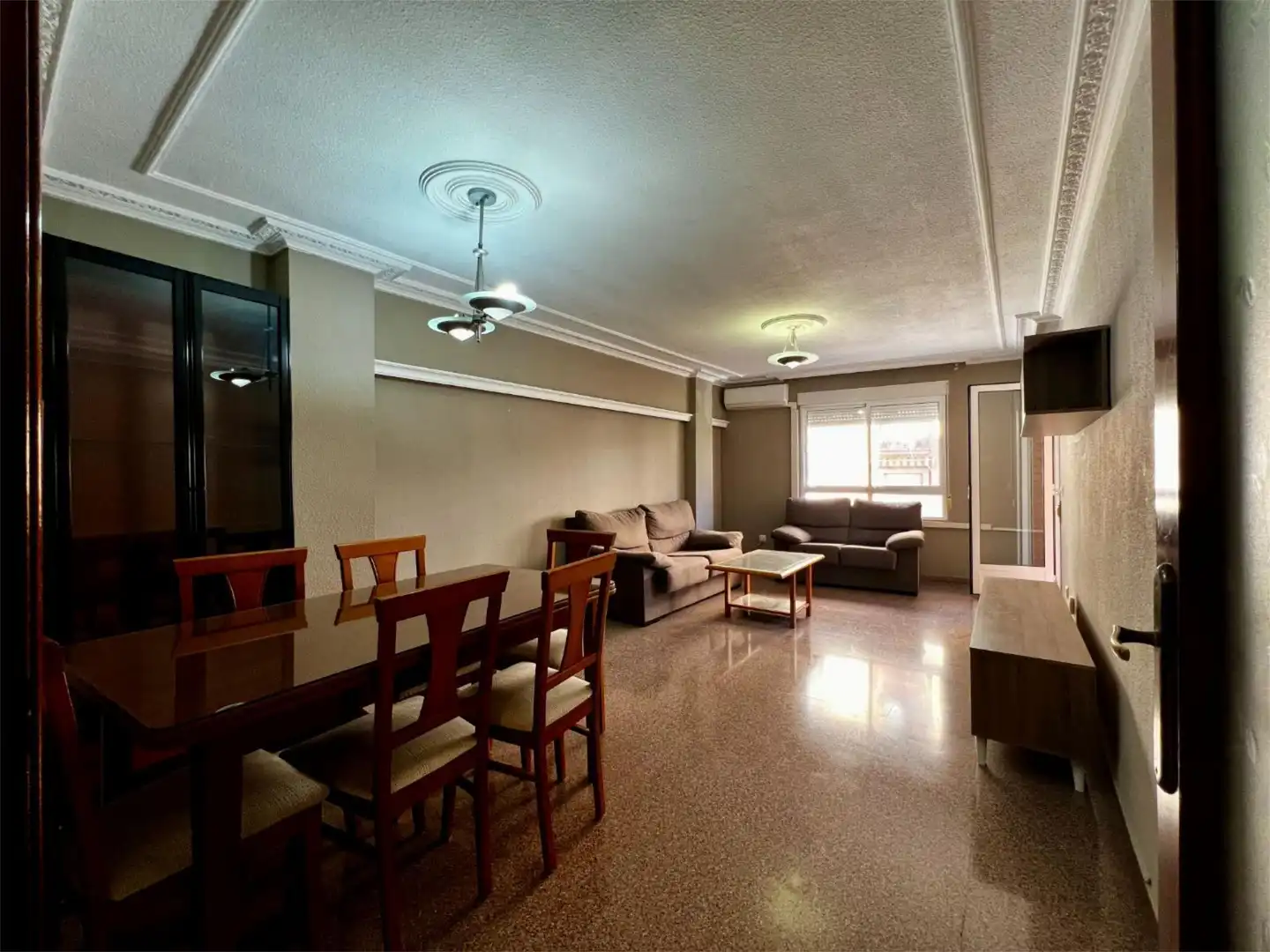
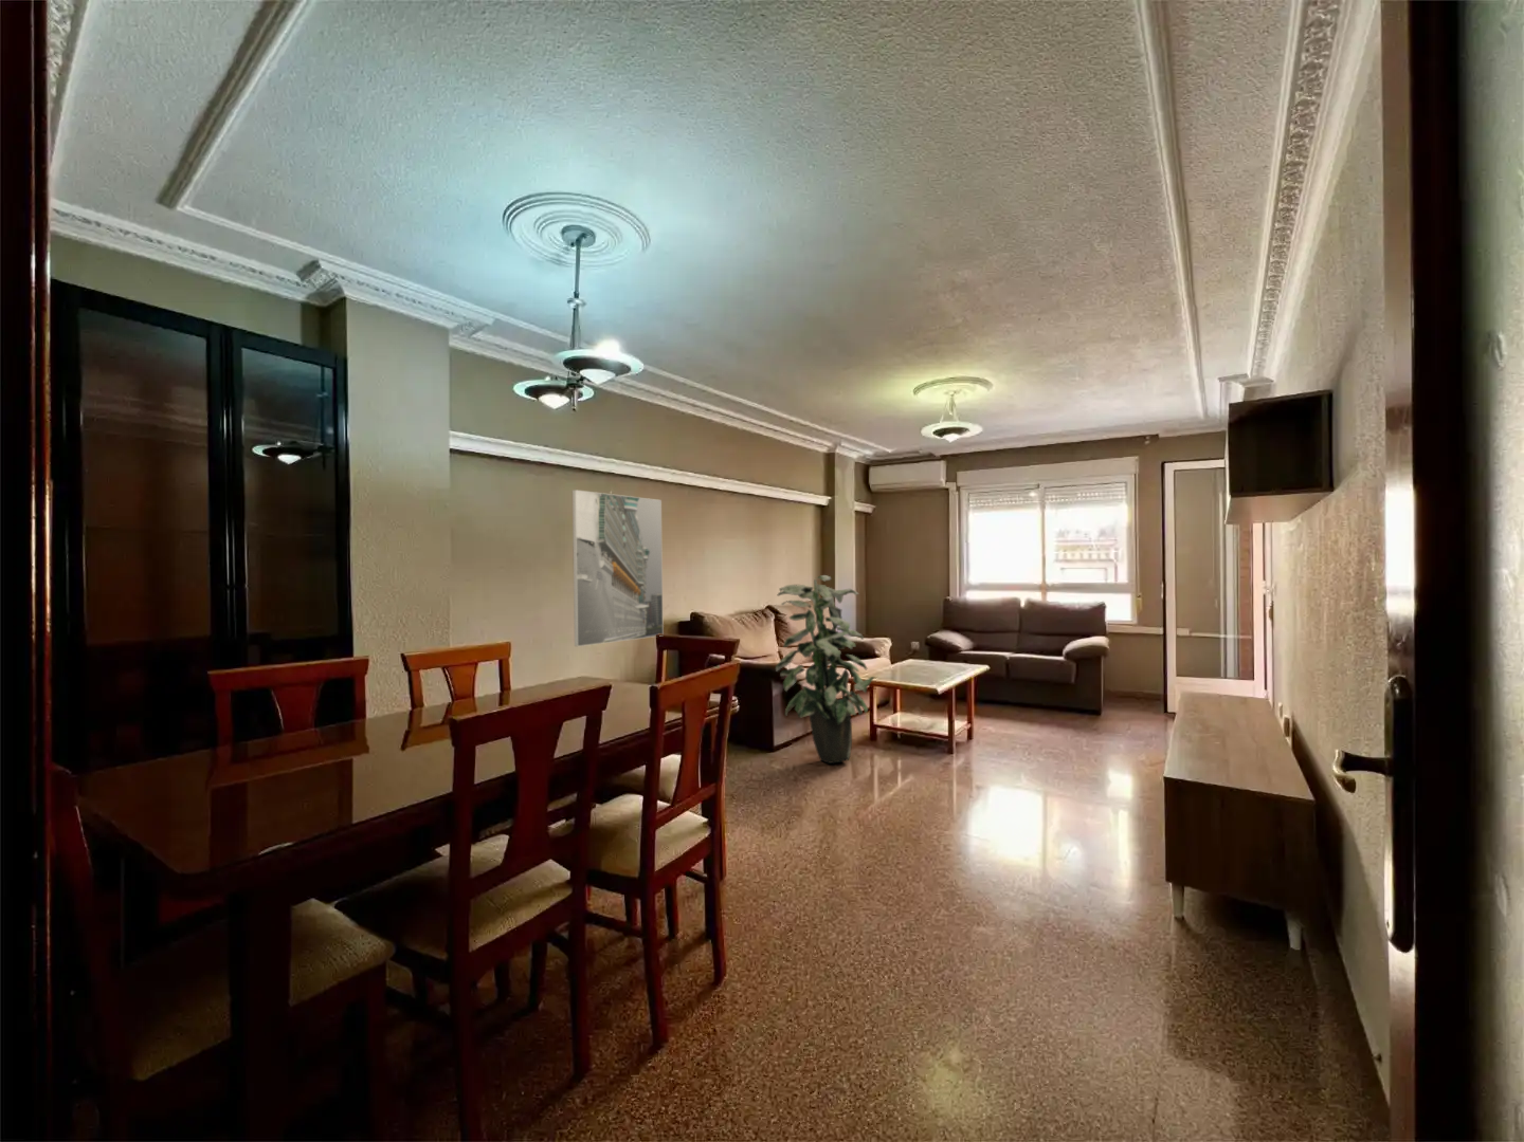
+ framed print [571,488,665,647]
+ indoor plant [775,575,875,764]
